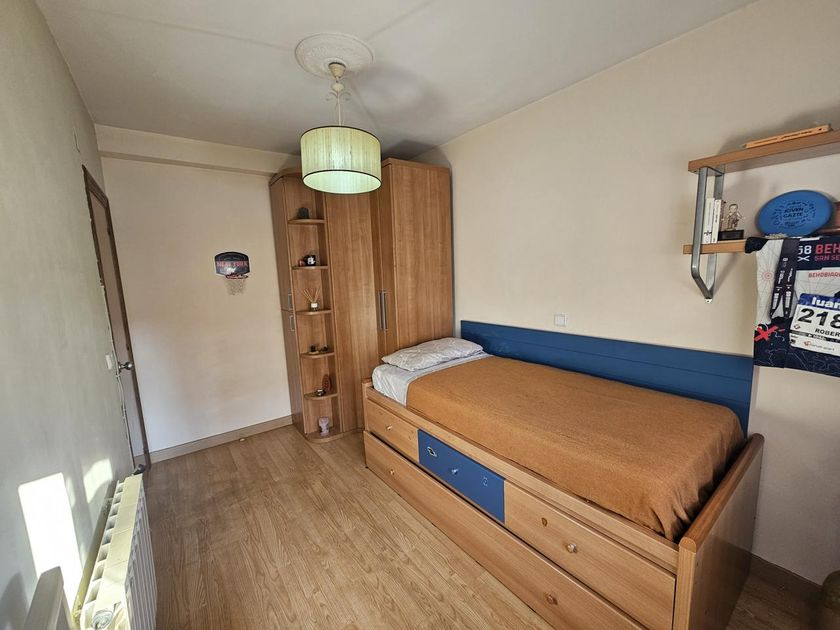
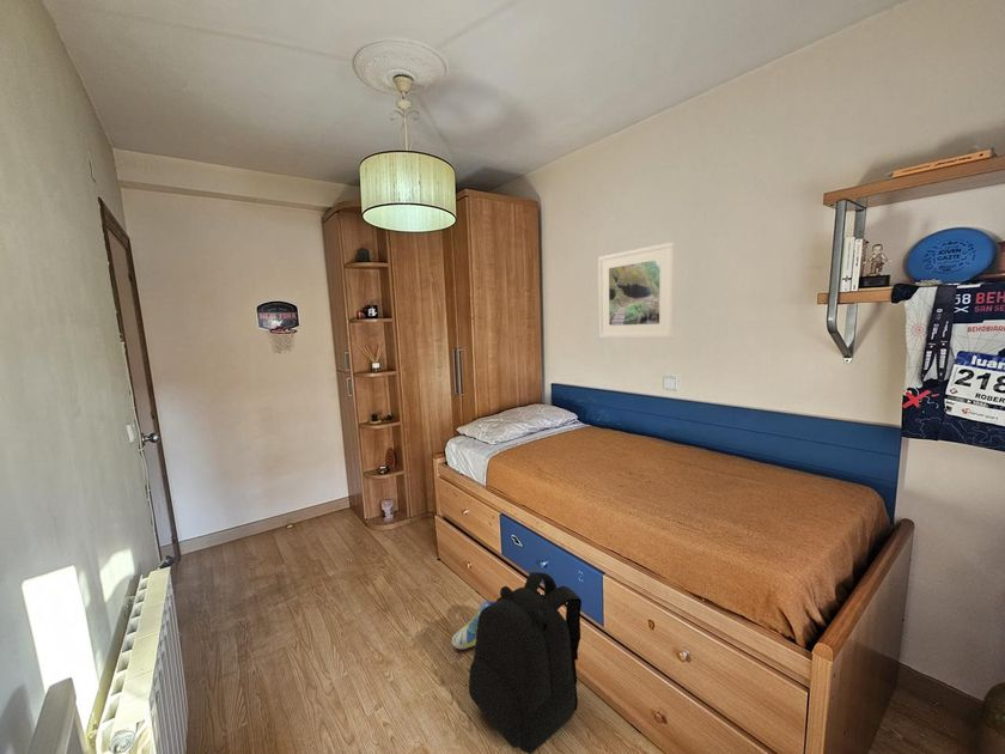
+ backpack [468,571,583,754]
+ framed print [597,241,676,339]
+ sneaker [451,600,497,650]
